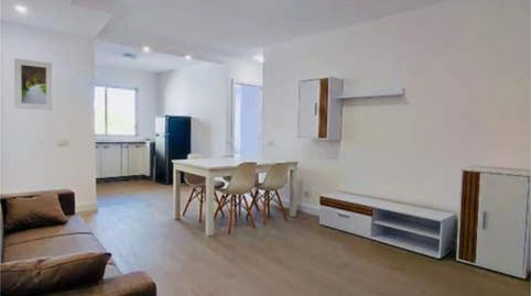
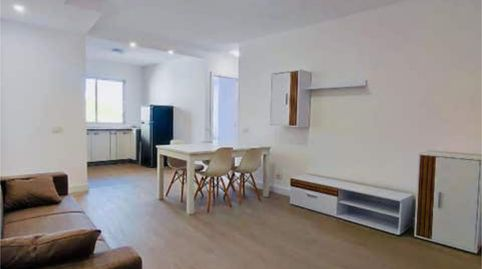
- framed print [13,57,54,111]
